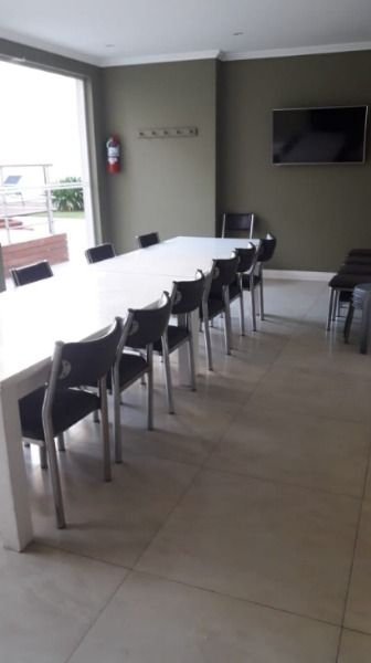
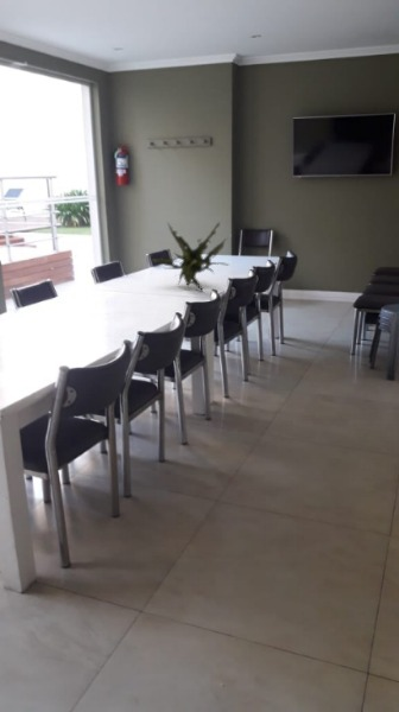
+ plant [151,221,230,292]
